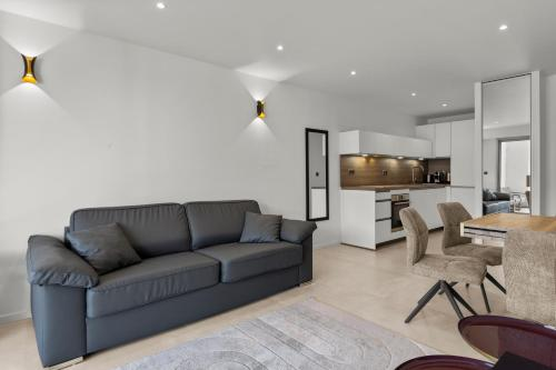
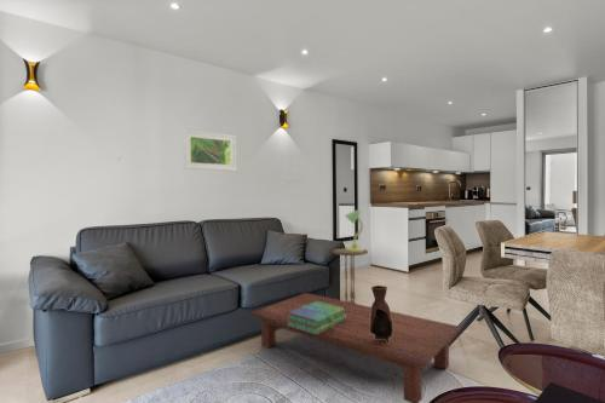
+ coffee table [250,292,461,403]
+ stack of books [287,301,346,334]
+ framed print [183,128,237,172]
+ table lamp [344,209,364,252]
+ vase [370,284,393,342]
+ side table [332,247,369,304]
